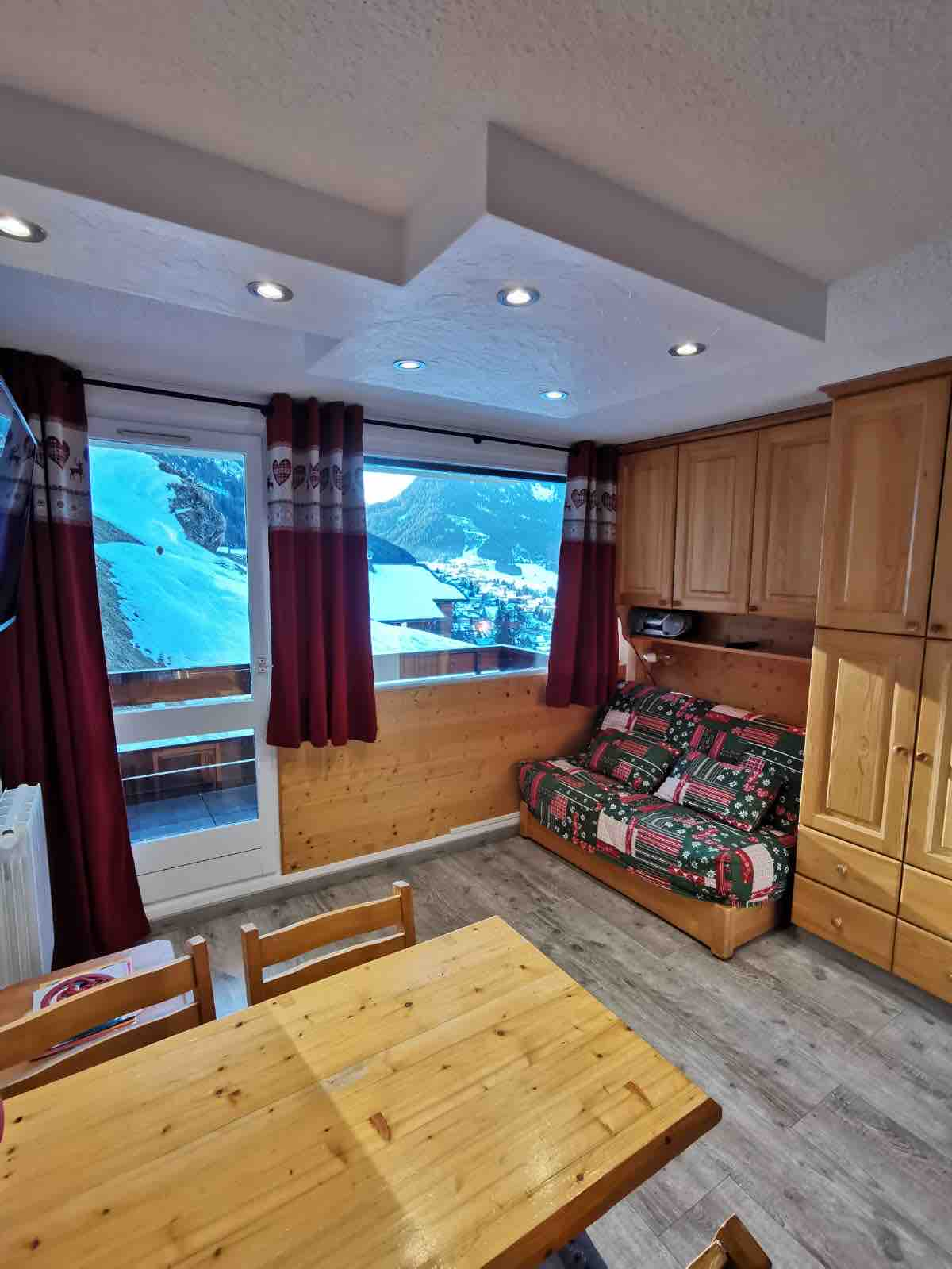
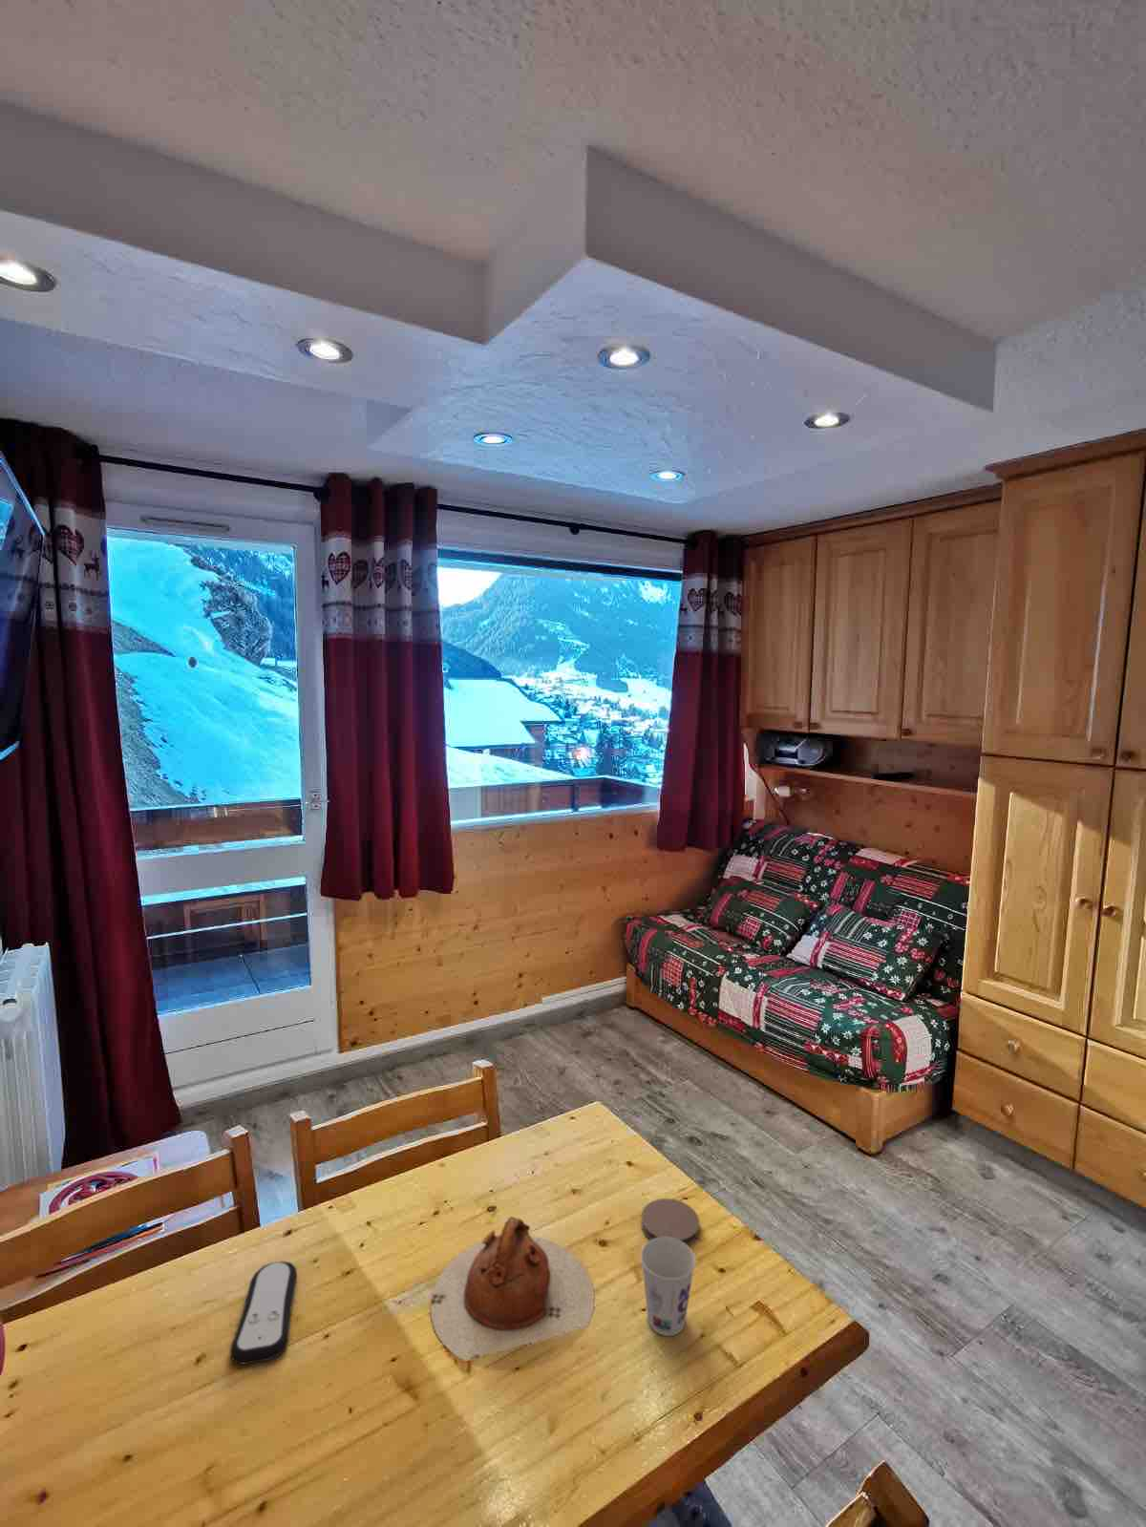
+ coaster [640,1197,701,1247]
+ remote control [229,1261,299,1365]
+ teapot [430,1215,596,1362]
+ cup [640,1237,696,1337]
